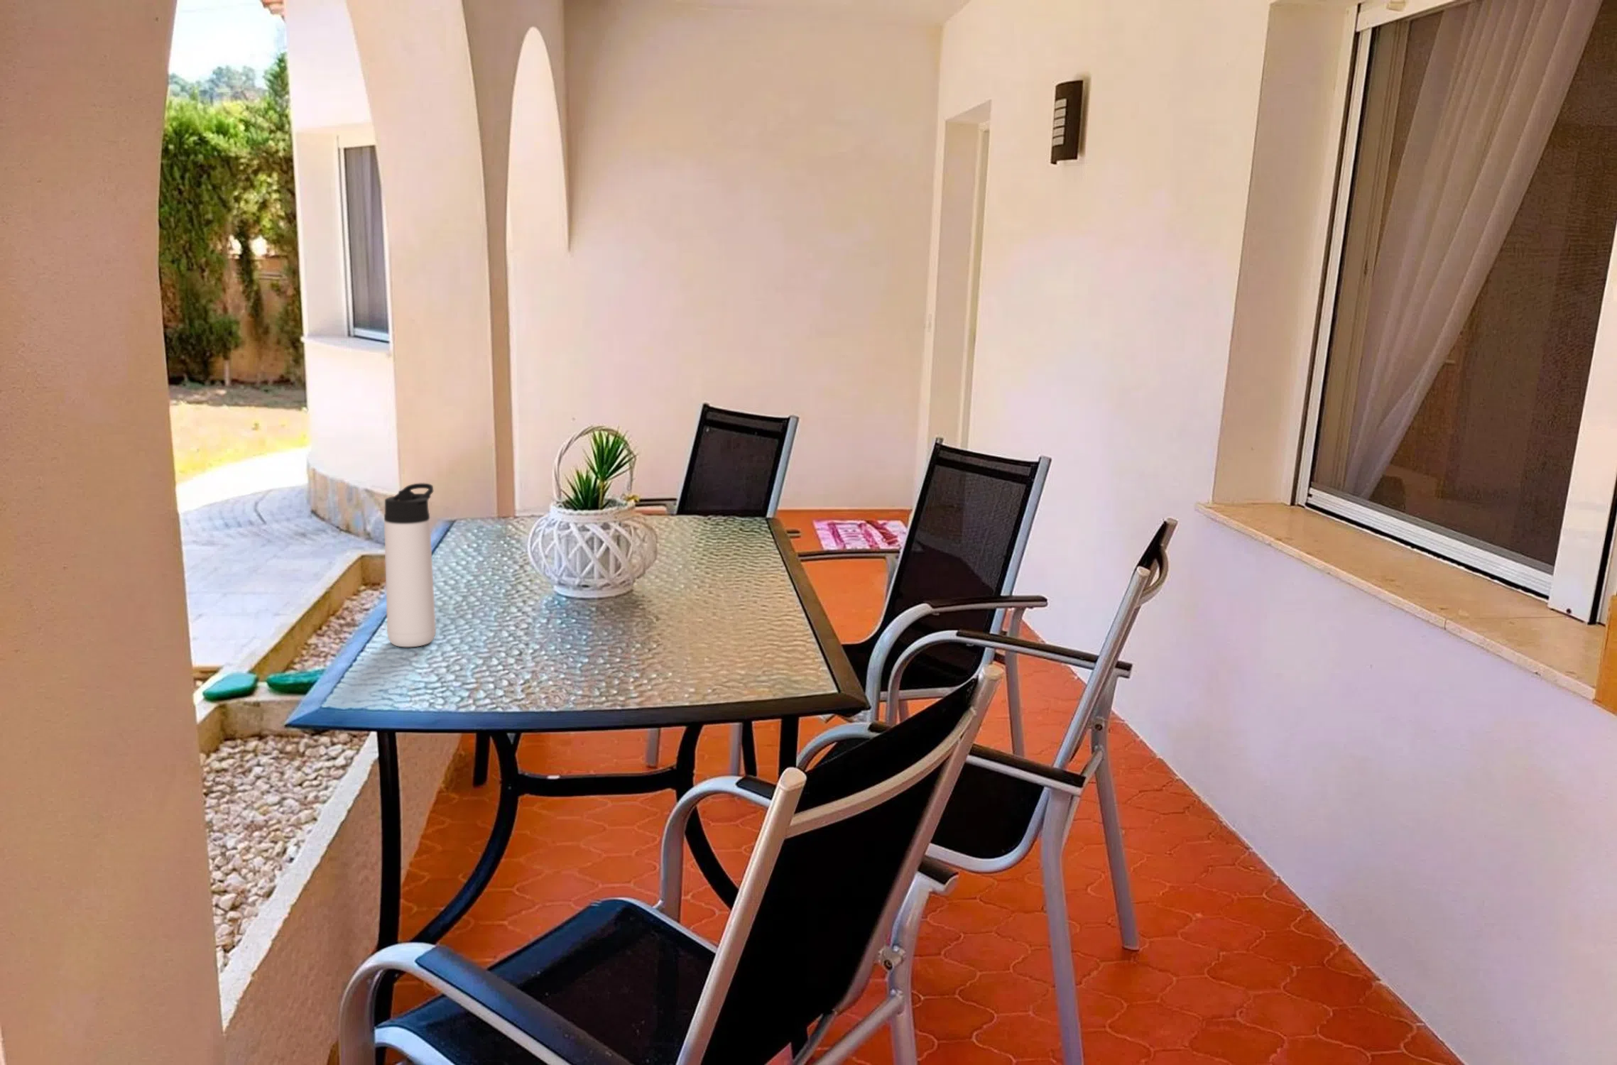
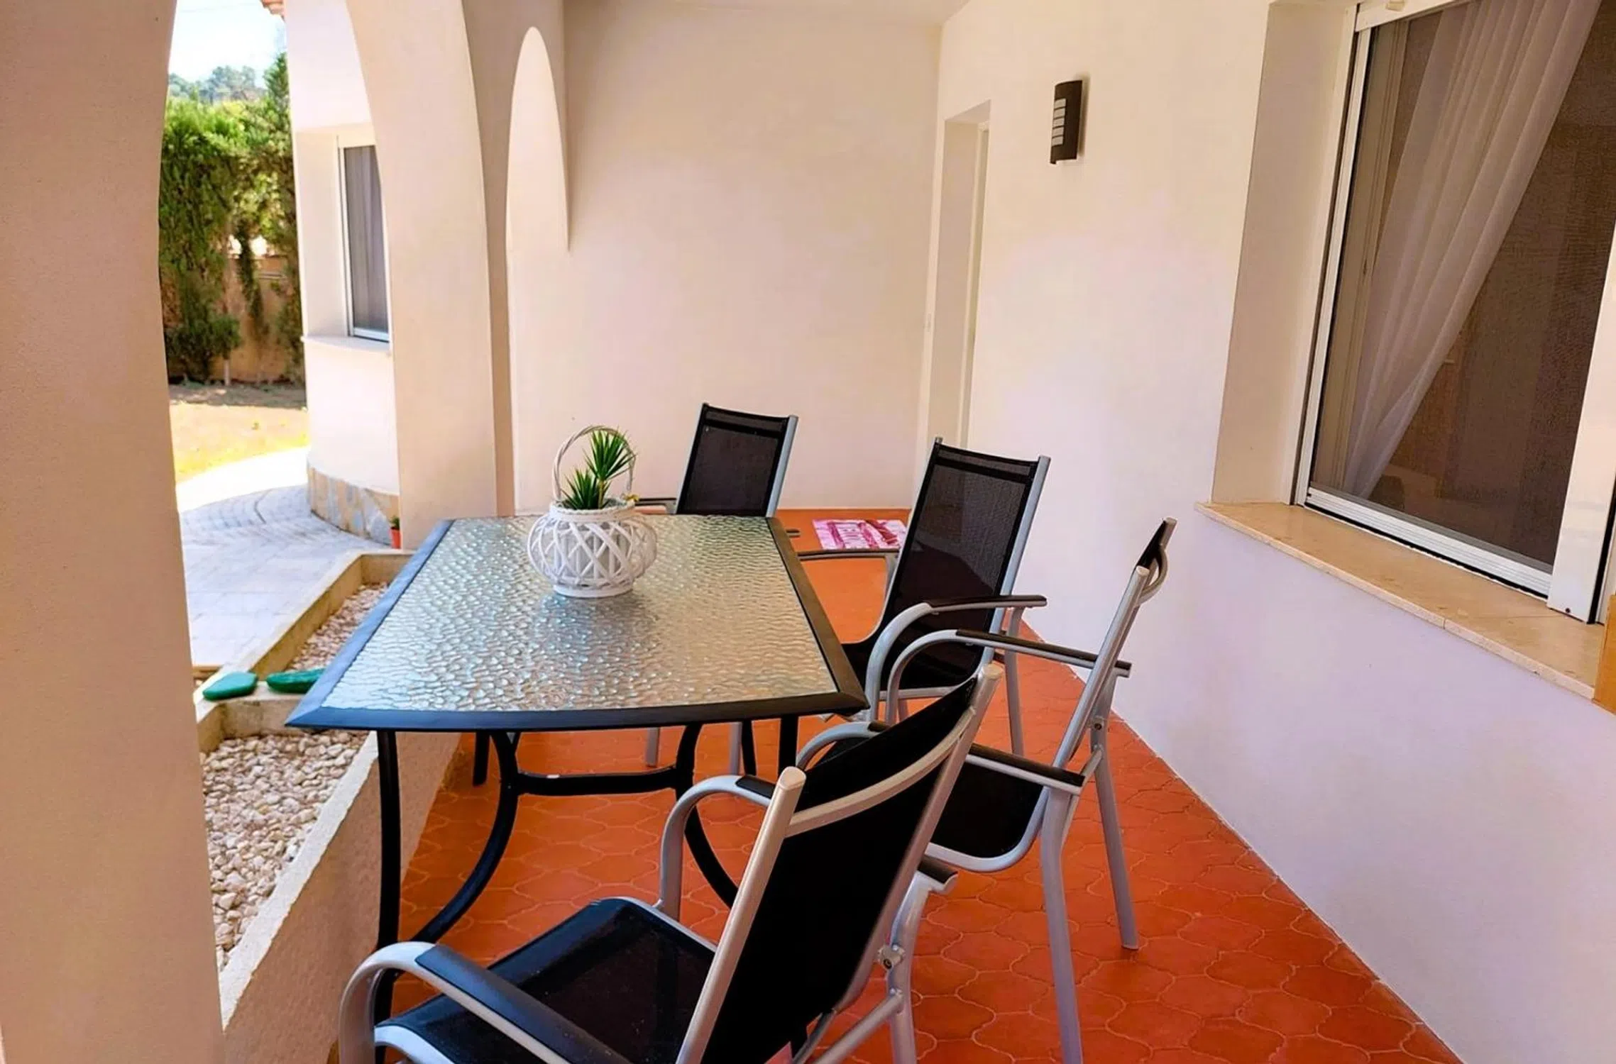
- thermos bottle [384,483,436,648]
